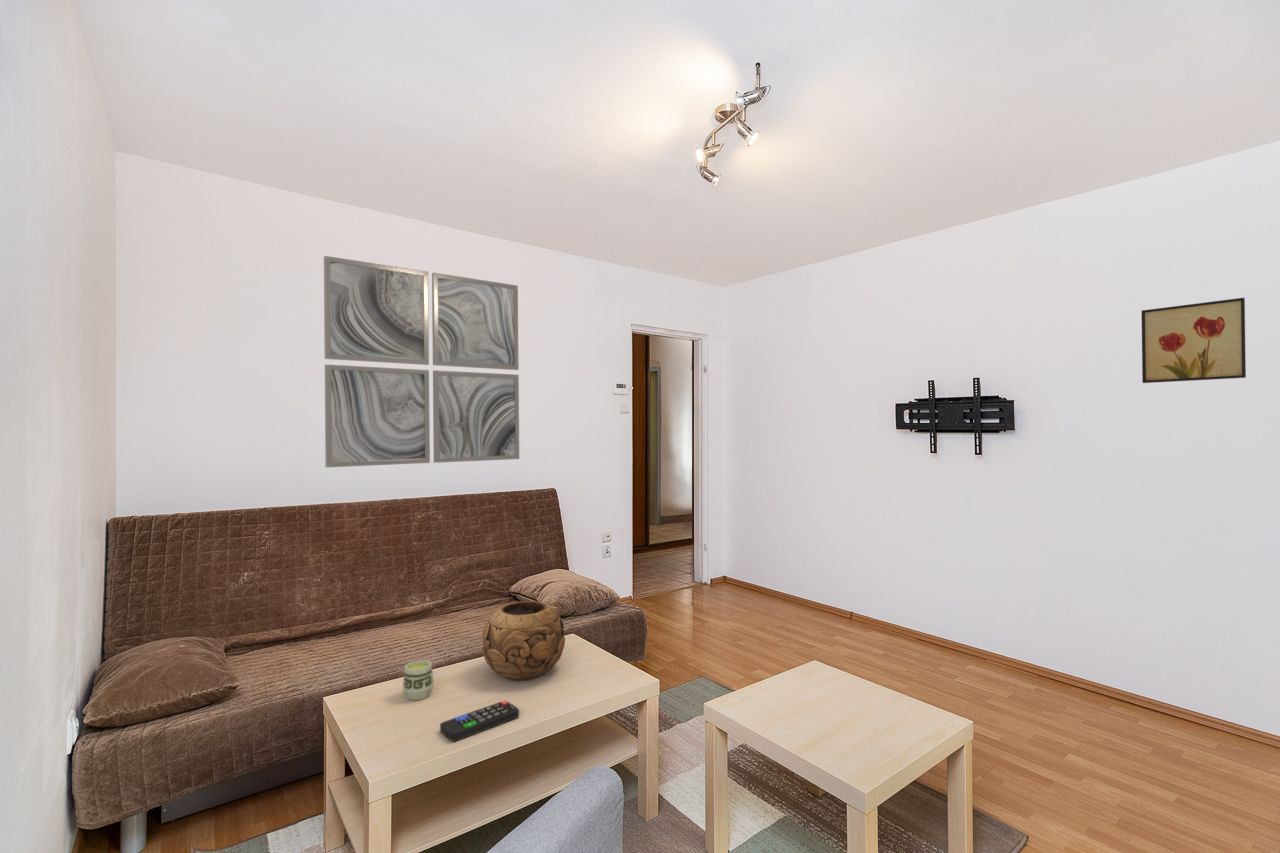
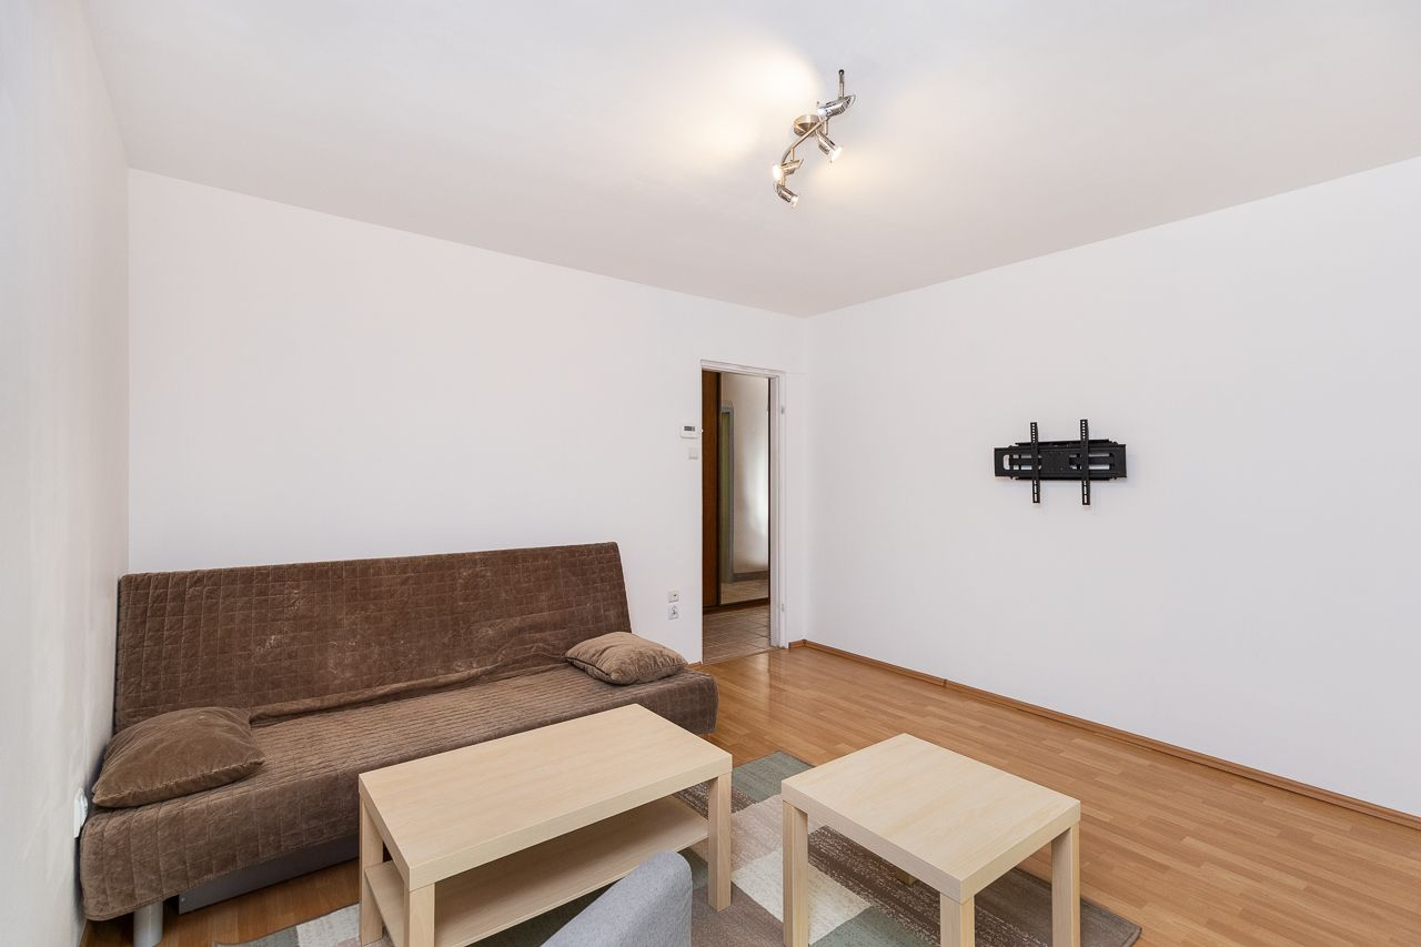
- remote control [439,700,520,743]
- wall art [1141,297,1247,384]
- wall art [323,255,520,468]
- decorative bowl [481,600,566,682]
- cup [402,659,435,701]
